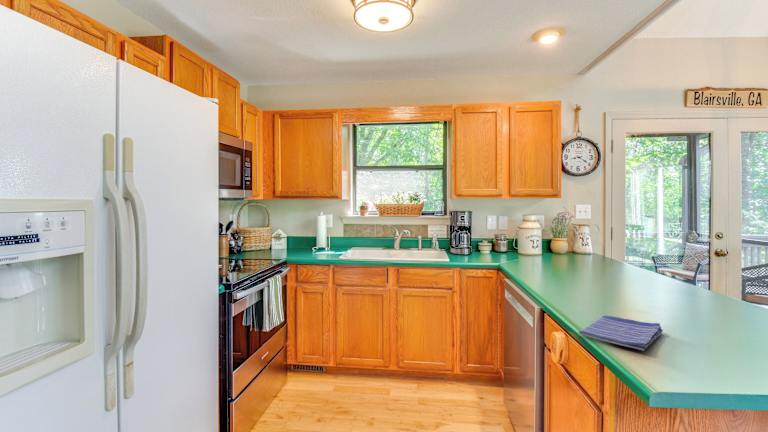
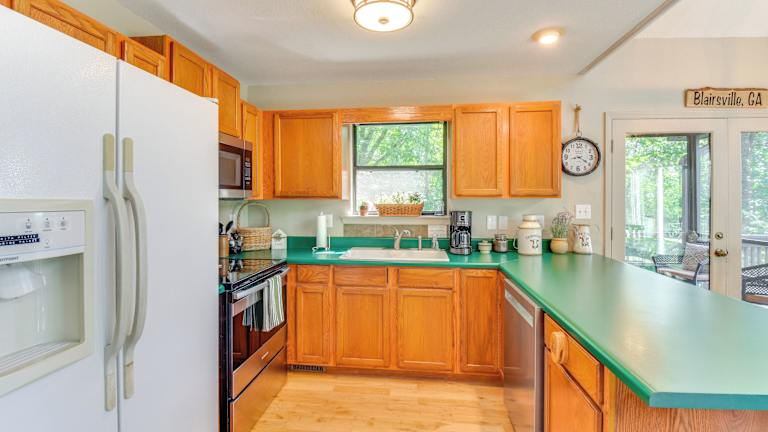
- dish towel [578,315,664,352]
